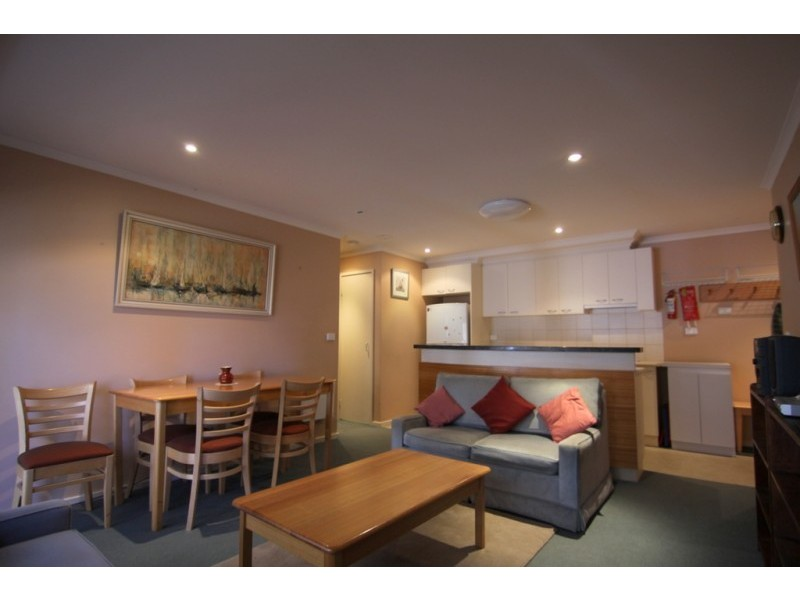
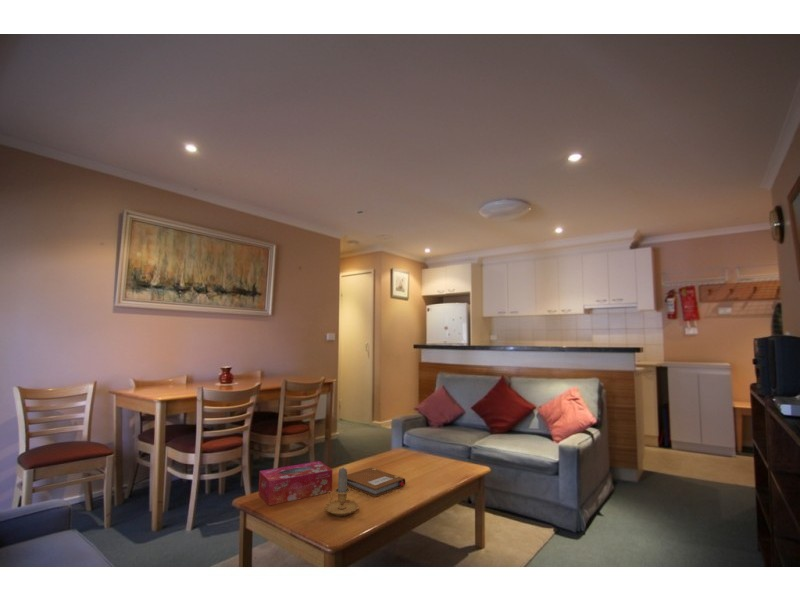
+ candle [324,467,360,517]
+ tissue box [258,460,333,507]
+ notebook [347,467,406,498]
